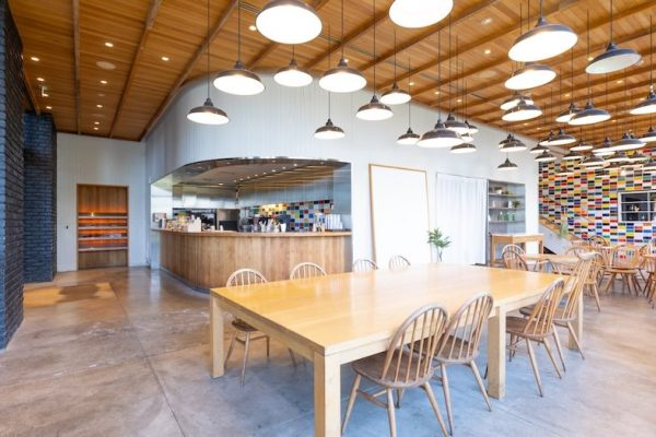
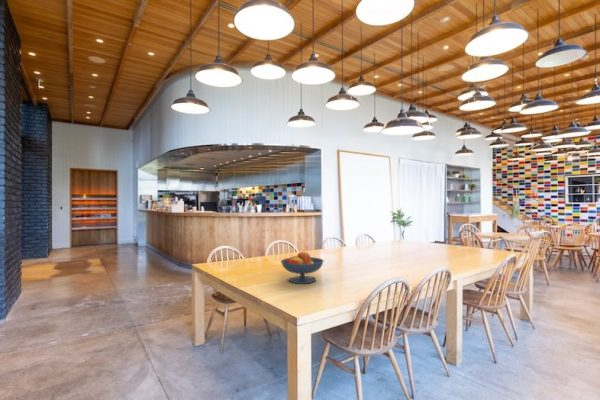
+ fruit bowl [280,251,325,284]
